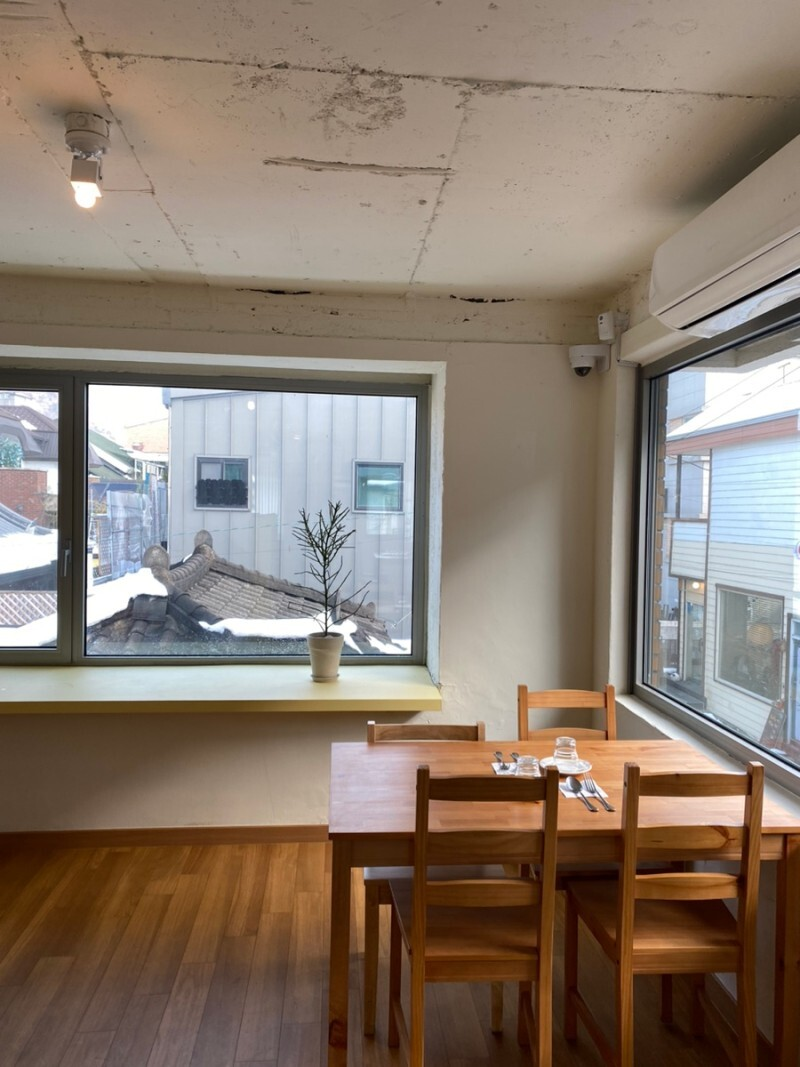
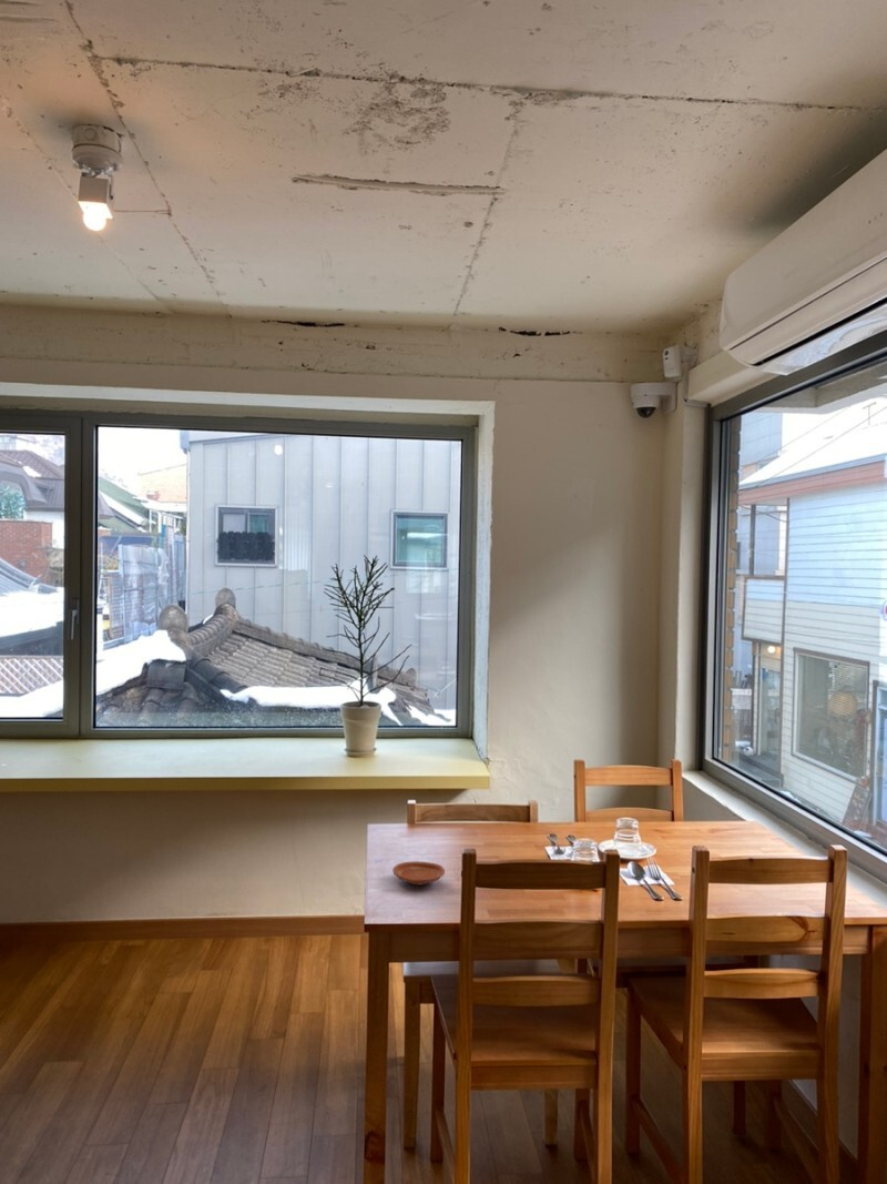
+ plate [391,860,446,887]
